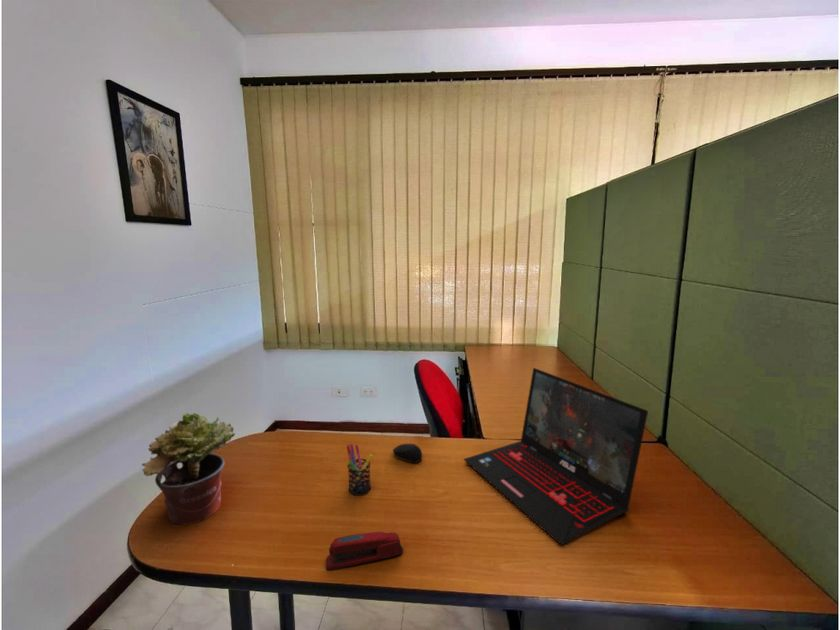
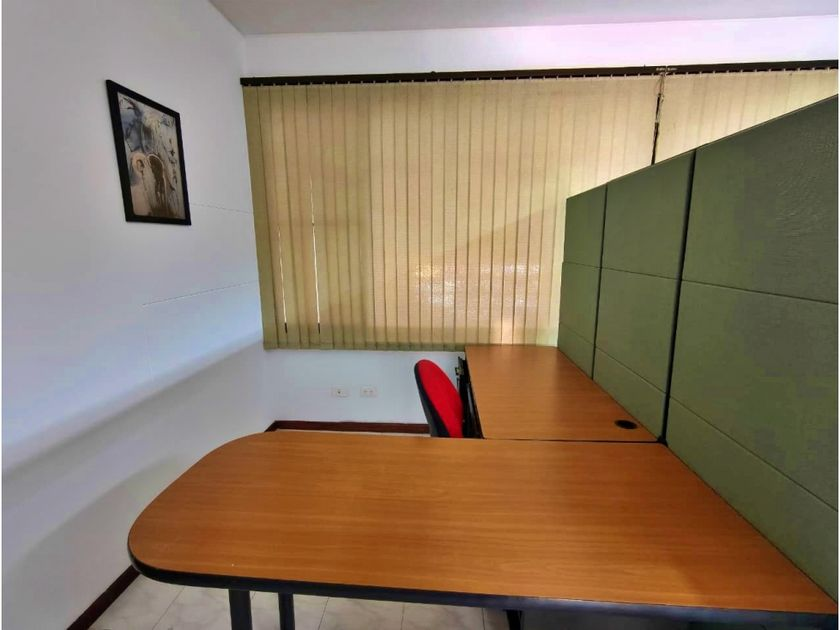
- stapler [325,531,404,571]
- computer mouse [392,443,423,464]
- laptop [463,367,649,546]
- pen holder [345,443,373,497]
- potted plant [141,412,236,526]
